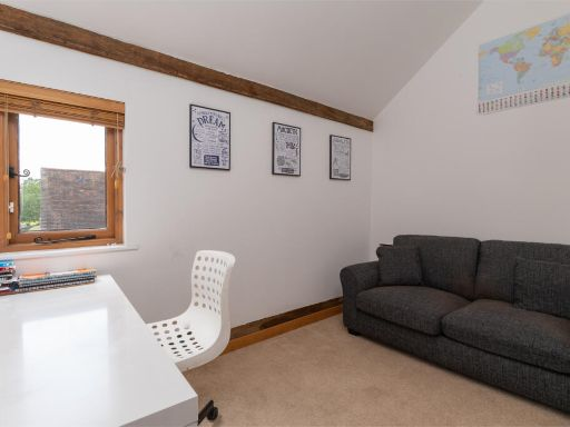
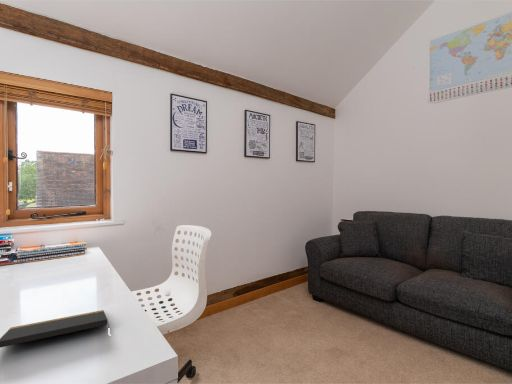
+ notepad [0,309,110,348]
